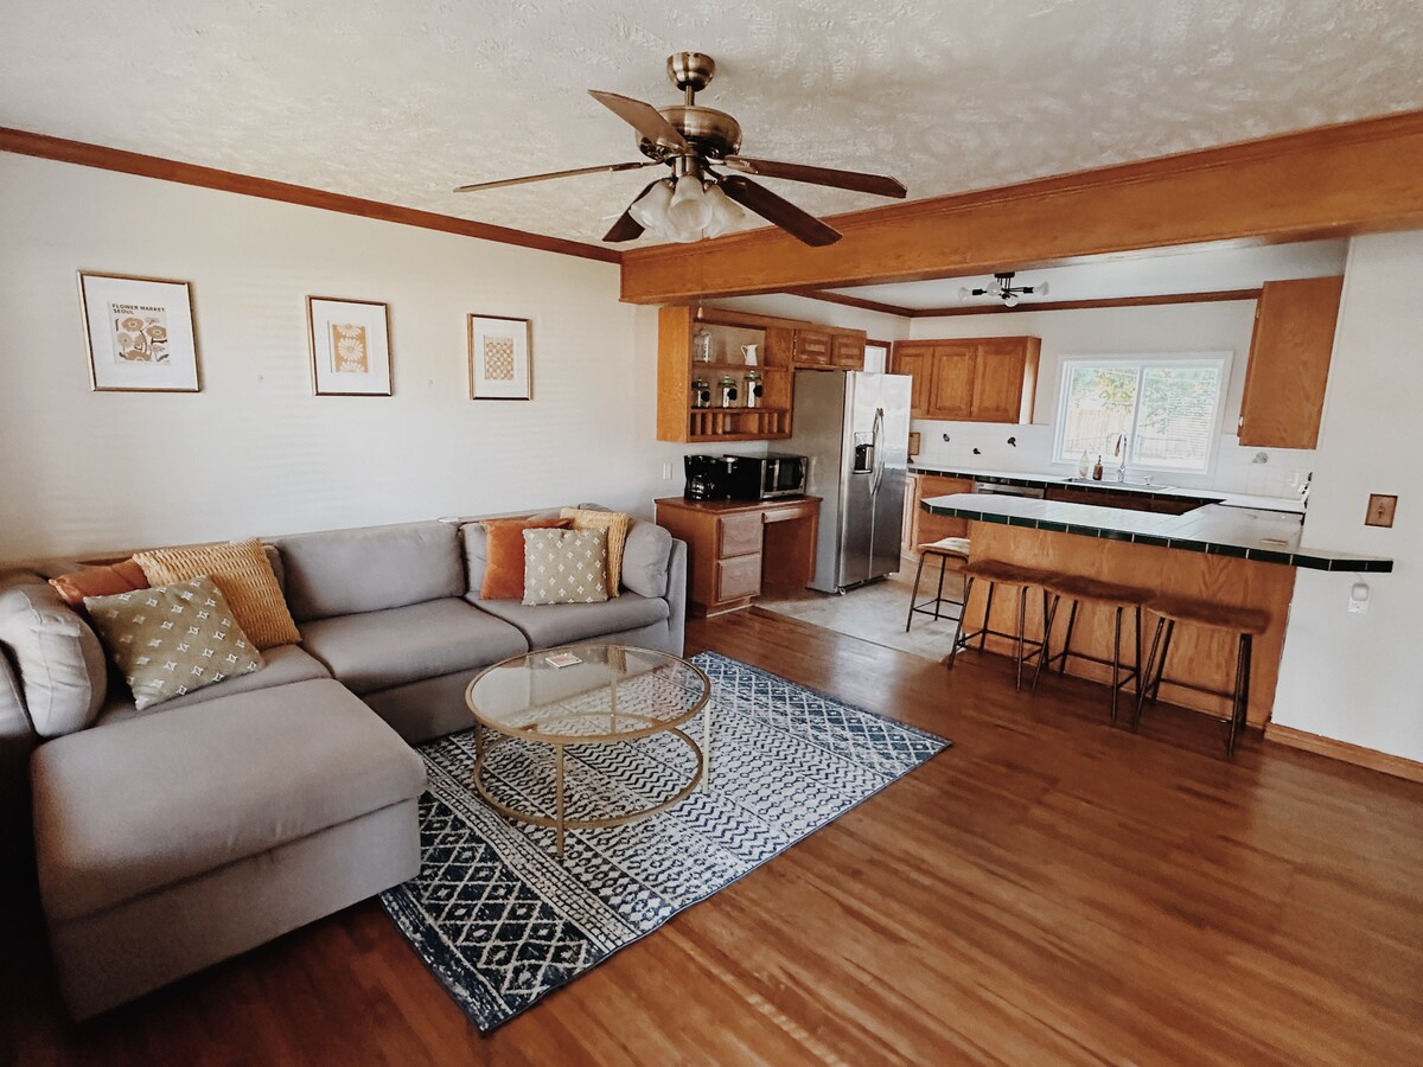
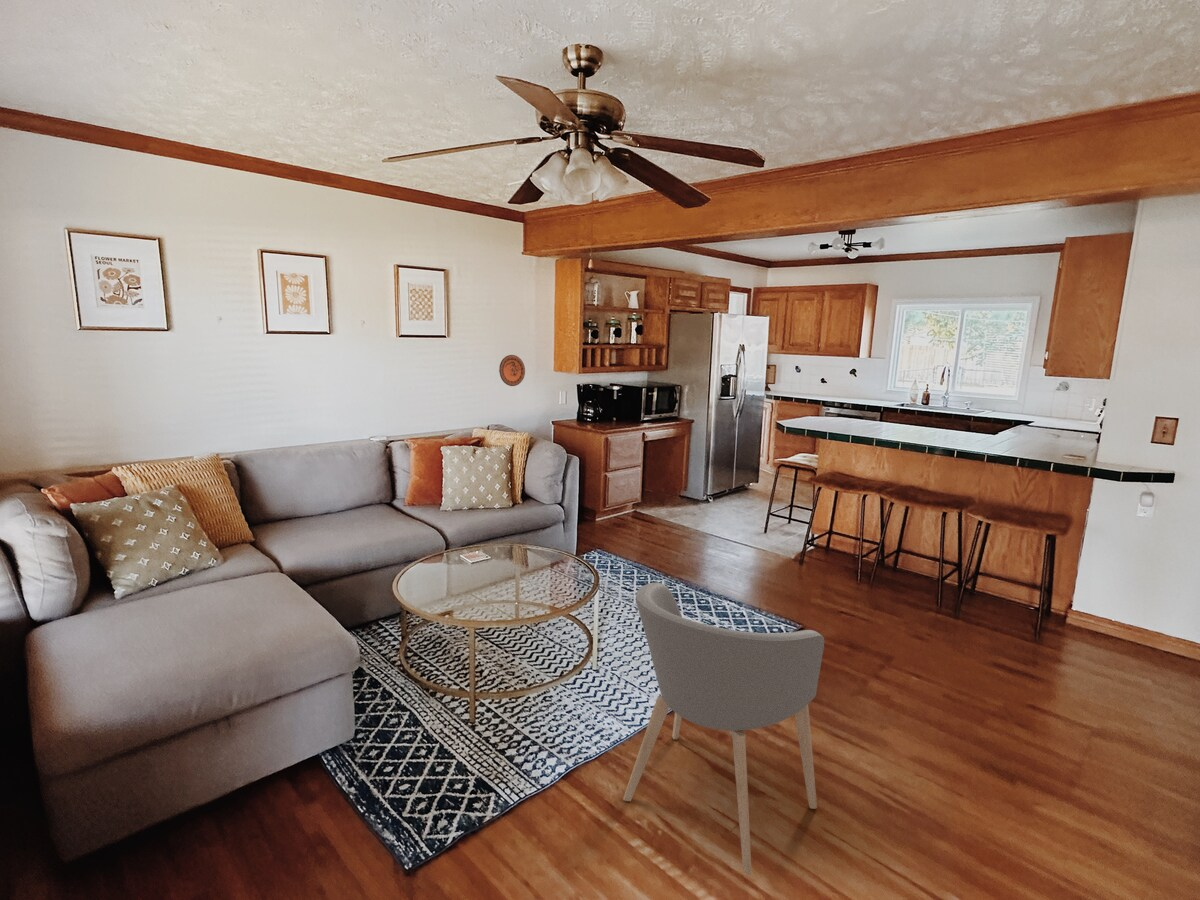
+ armchair [622,582,825,876]
+ decorative plate [498,354,526,387]
